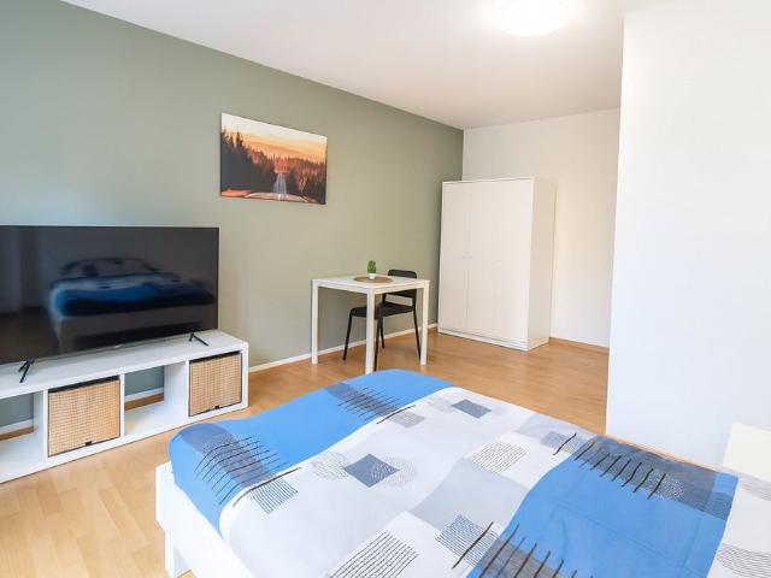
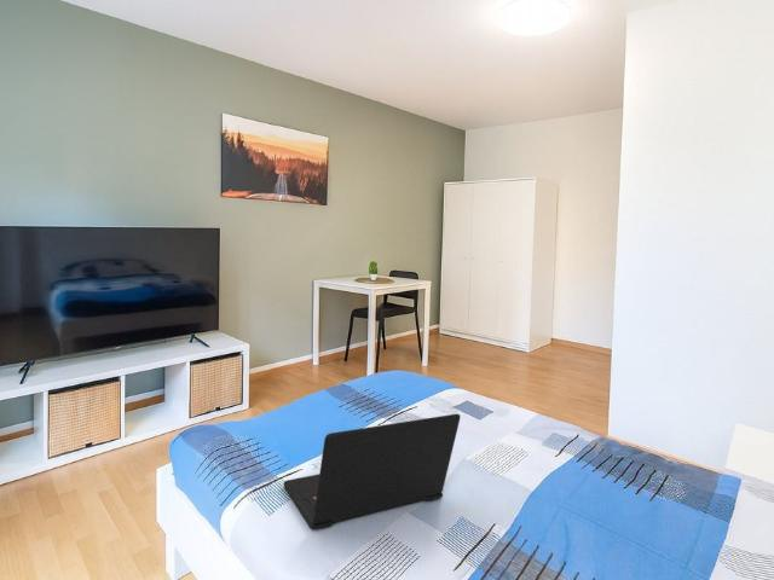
+ laptop [283,413,462,530]
